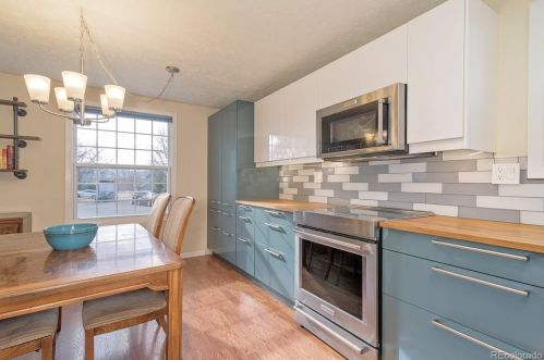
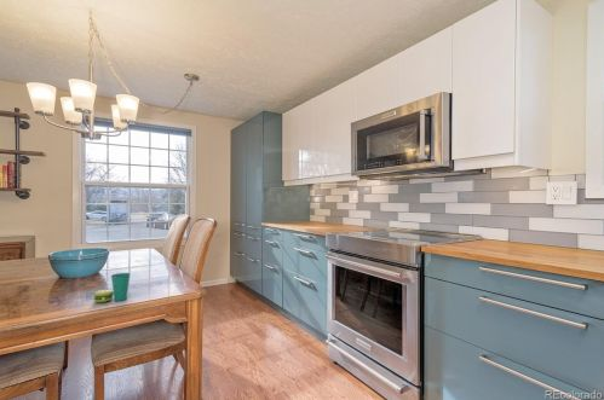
+ cup [92,272,131,303]
